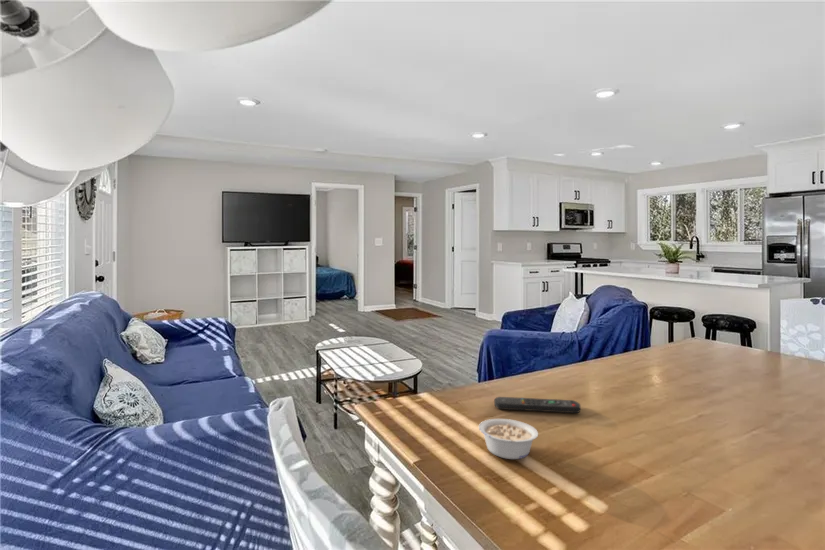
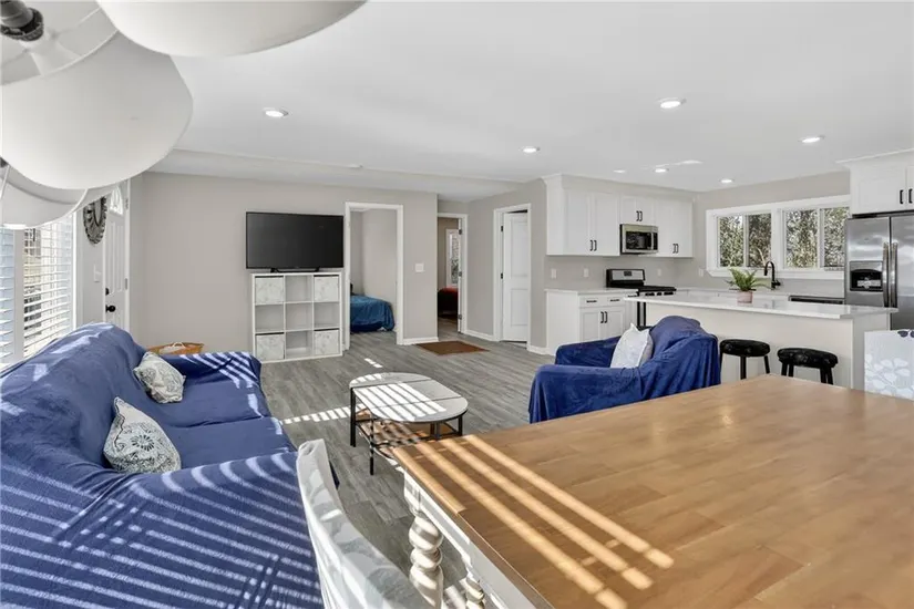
- legume [478,418,539,460]
- remote control [493,396,581,414]
